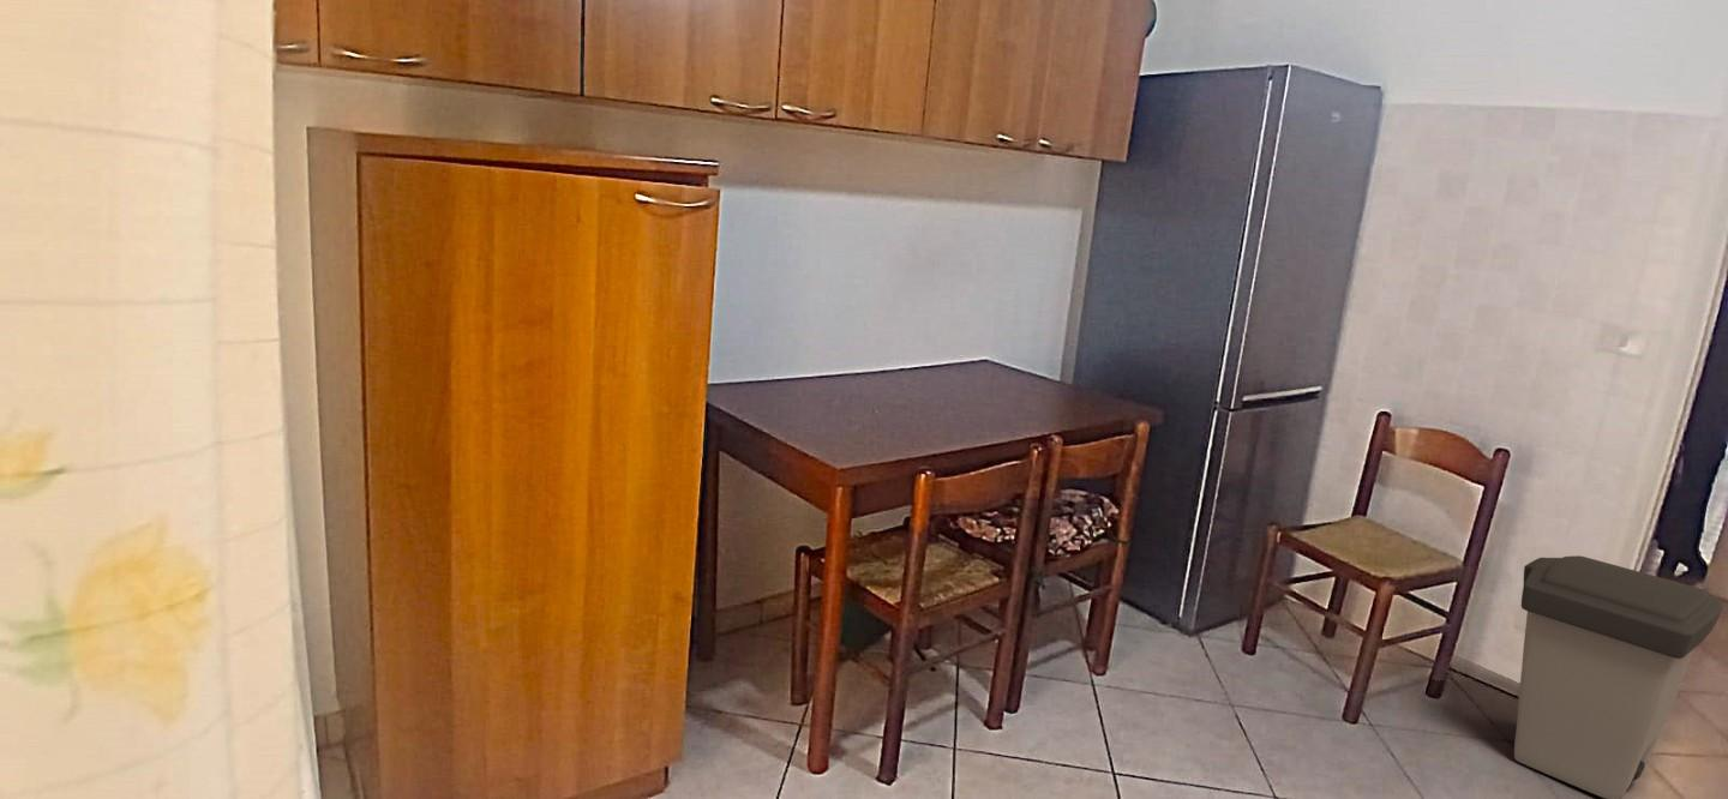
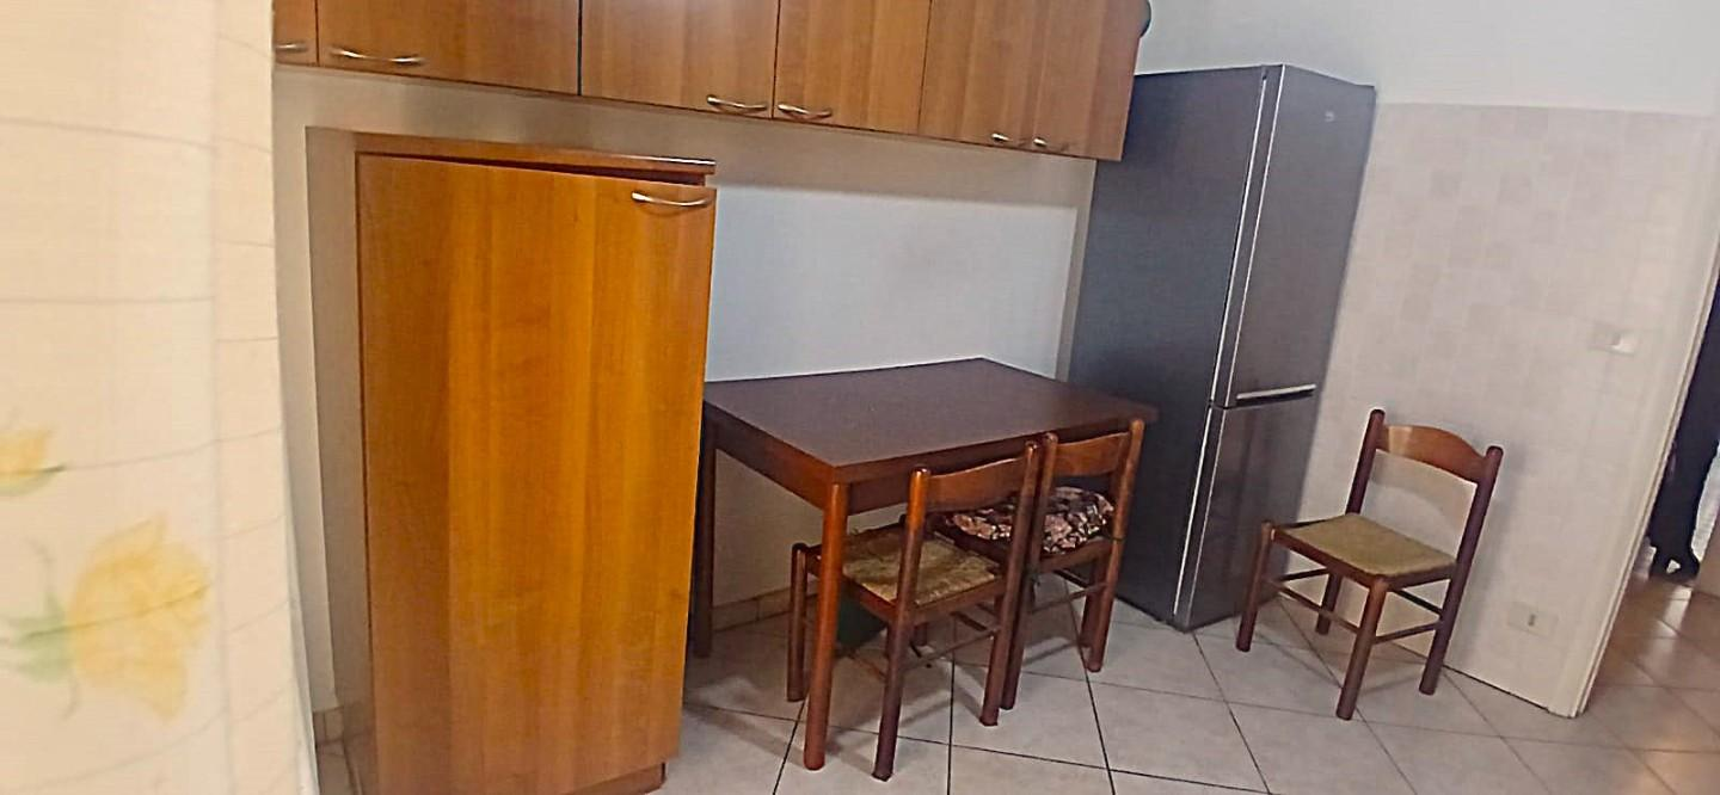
- trash can [1513,554,1724,799]
